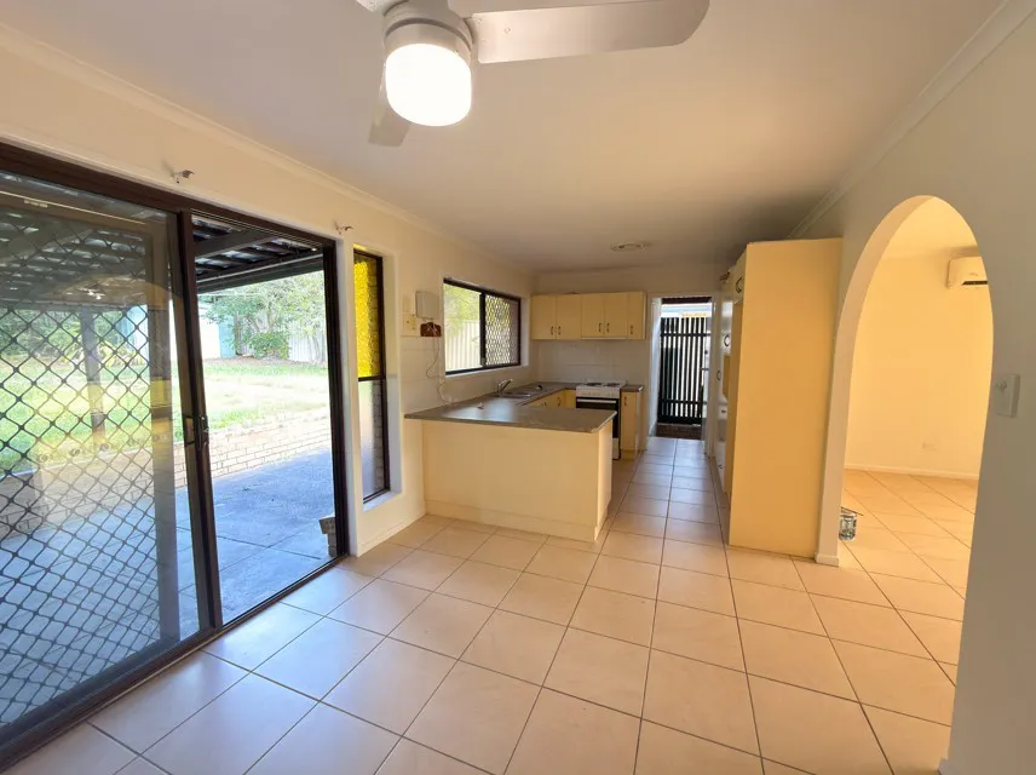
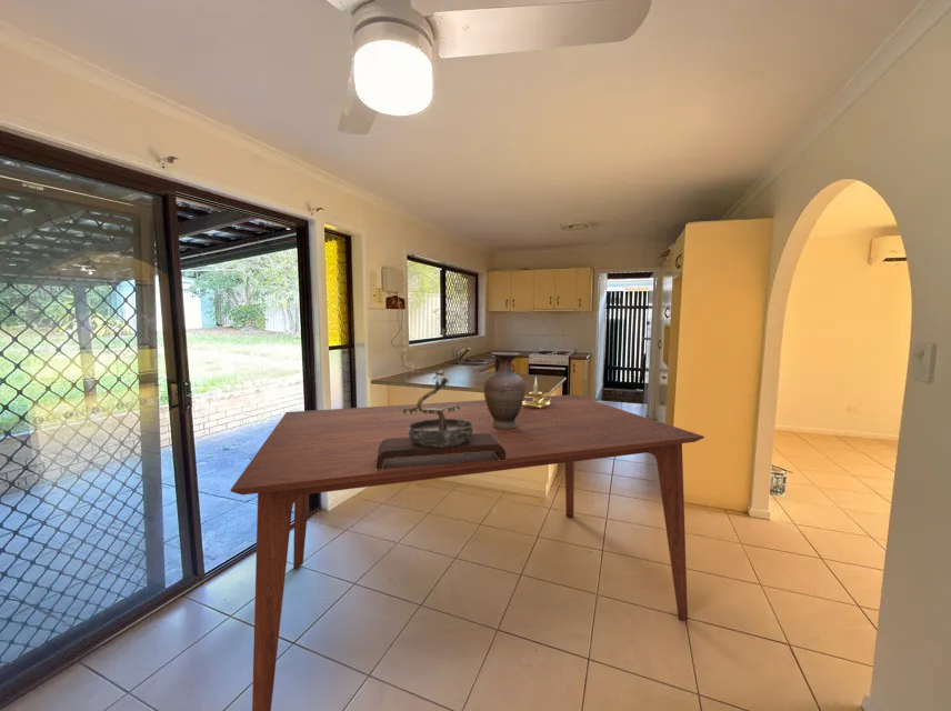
+ dining table [230,393,705,711]
+ vase [483,351,527,429]
+ bonsai tree [376,371,507,471]
+ candle holder [523,375,553,408]
